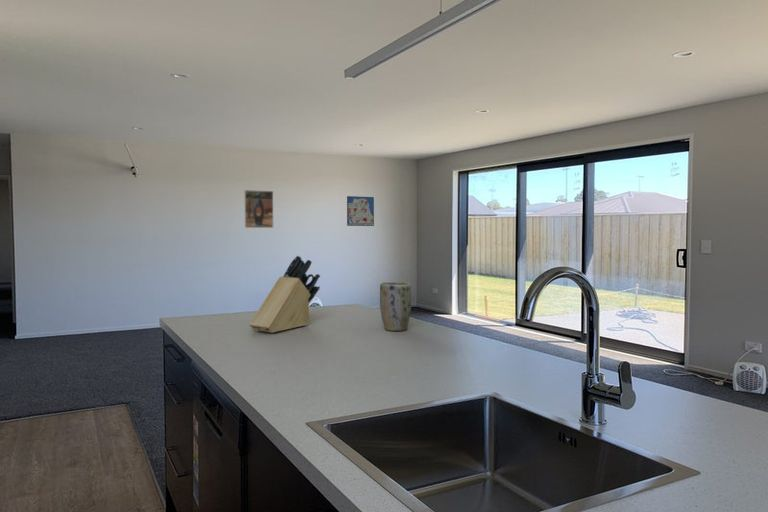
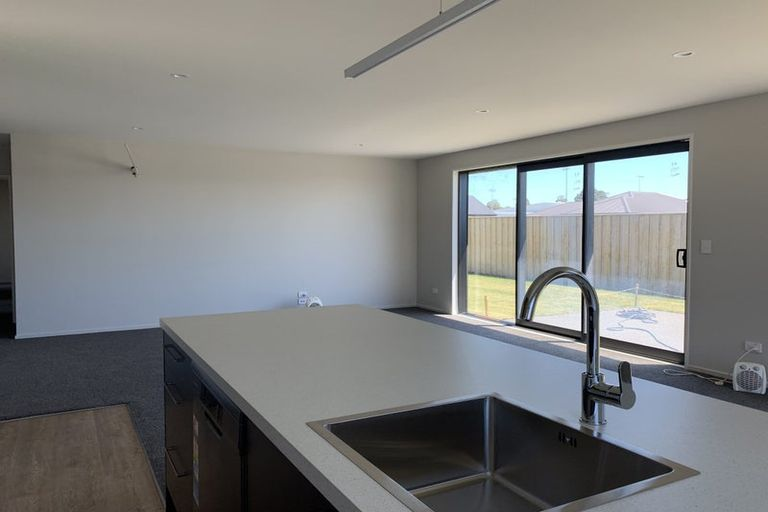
- plant pot [379,281,412,332]
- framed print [243,189,274,229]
- wall art [346,195,375,227]
- knife block [248,255,321,334]
